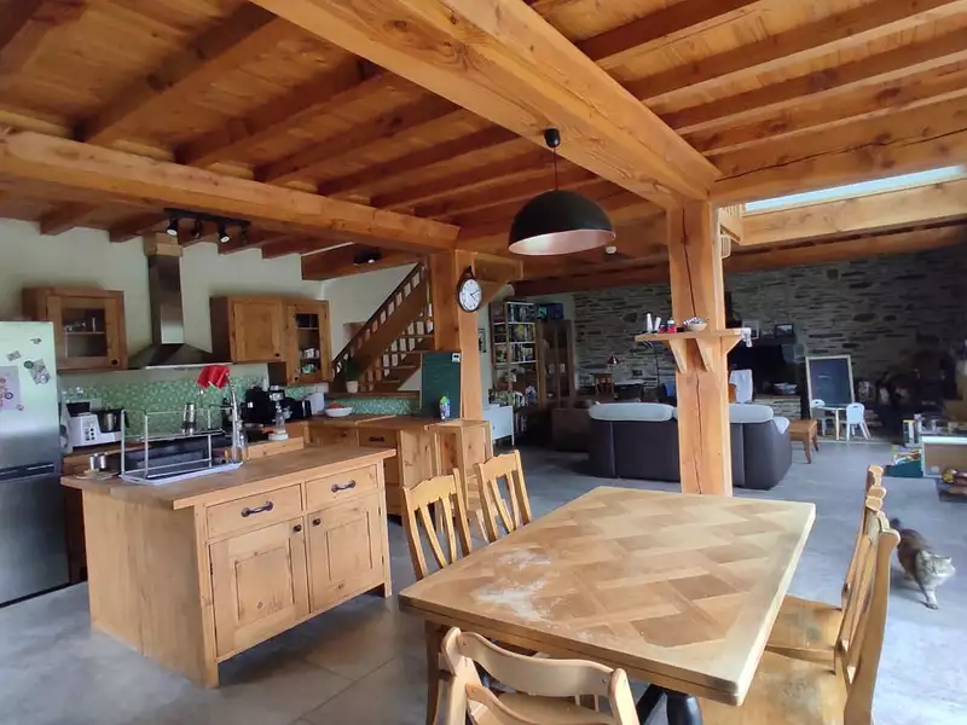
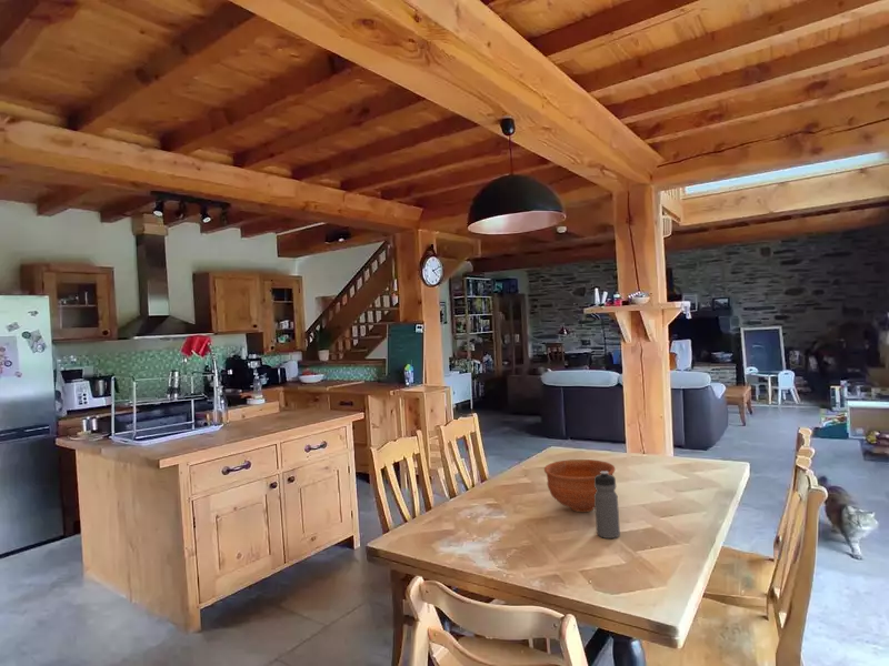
+ bowl [543,458,617,513]
+ water bottle [595,472,621,539]
